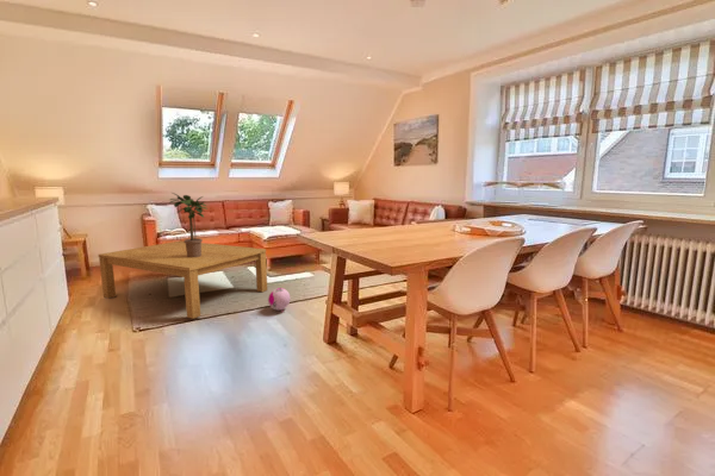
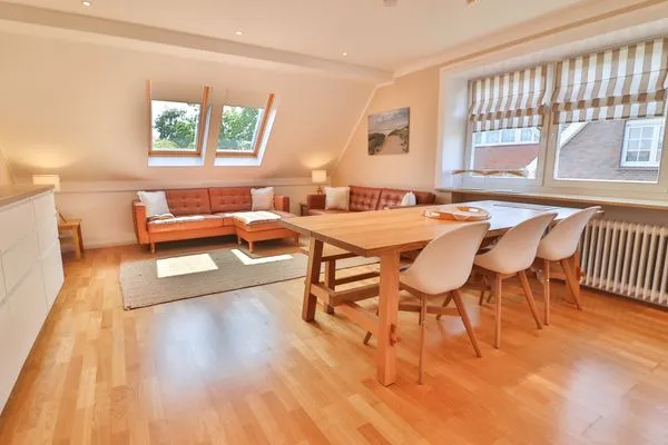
- potted plant [168,192,209,257]
- ball [267,287,291,313]
- coffee table [98,239,268,320]
